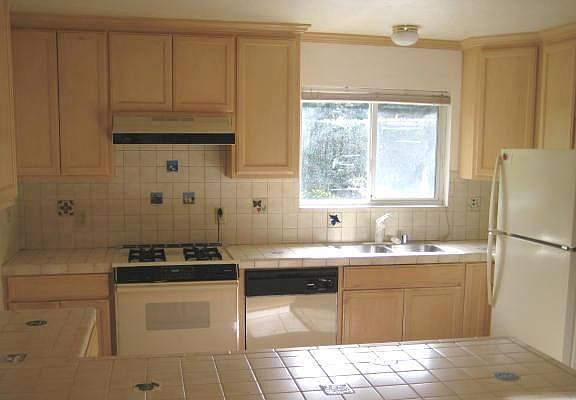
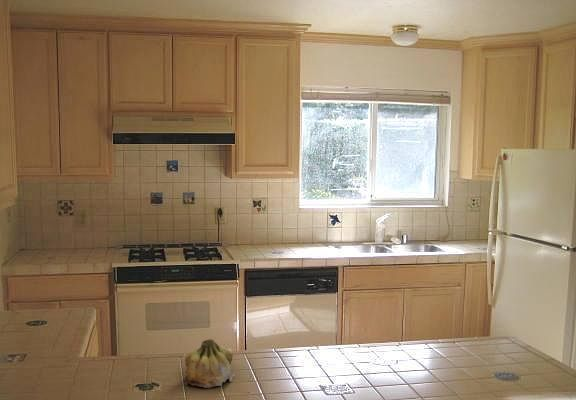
+ fruit [183,338,236,389]
